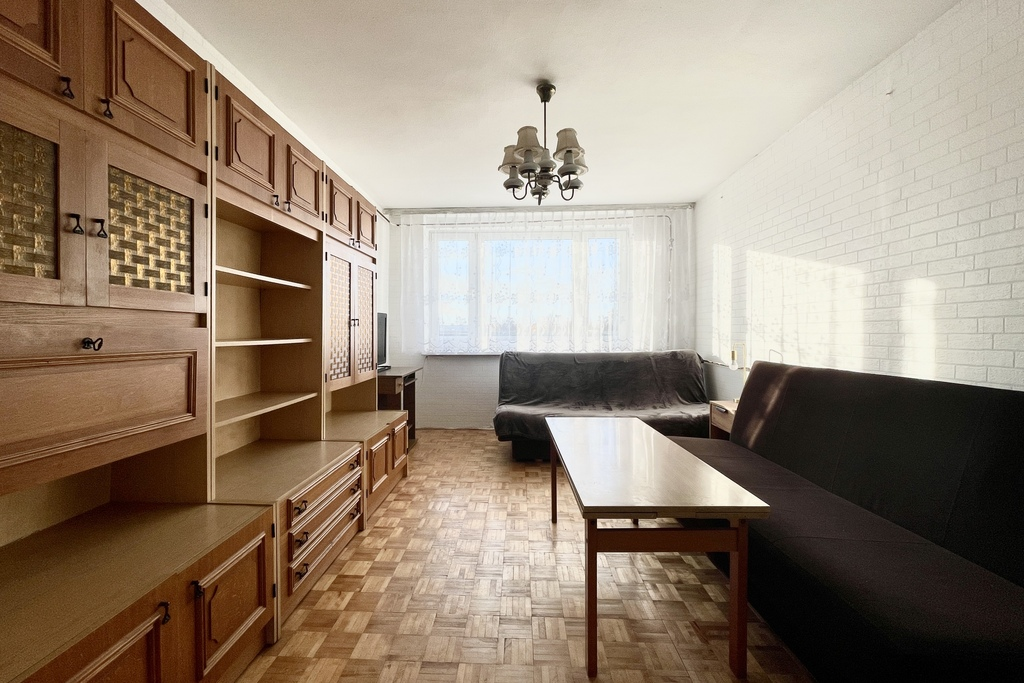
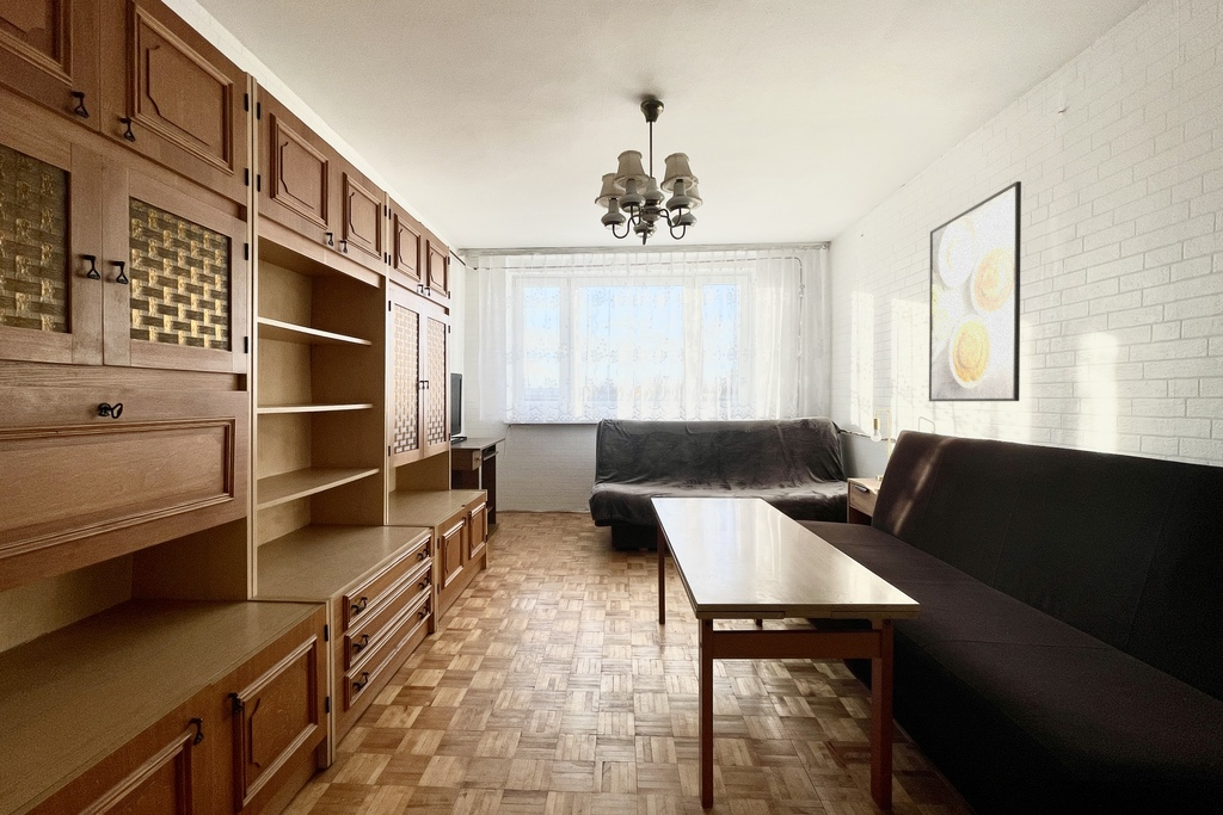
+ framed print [928,180,1022,402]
